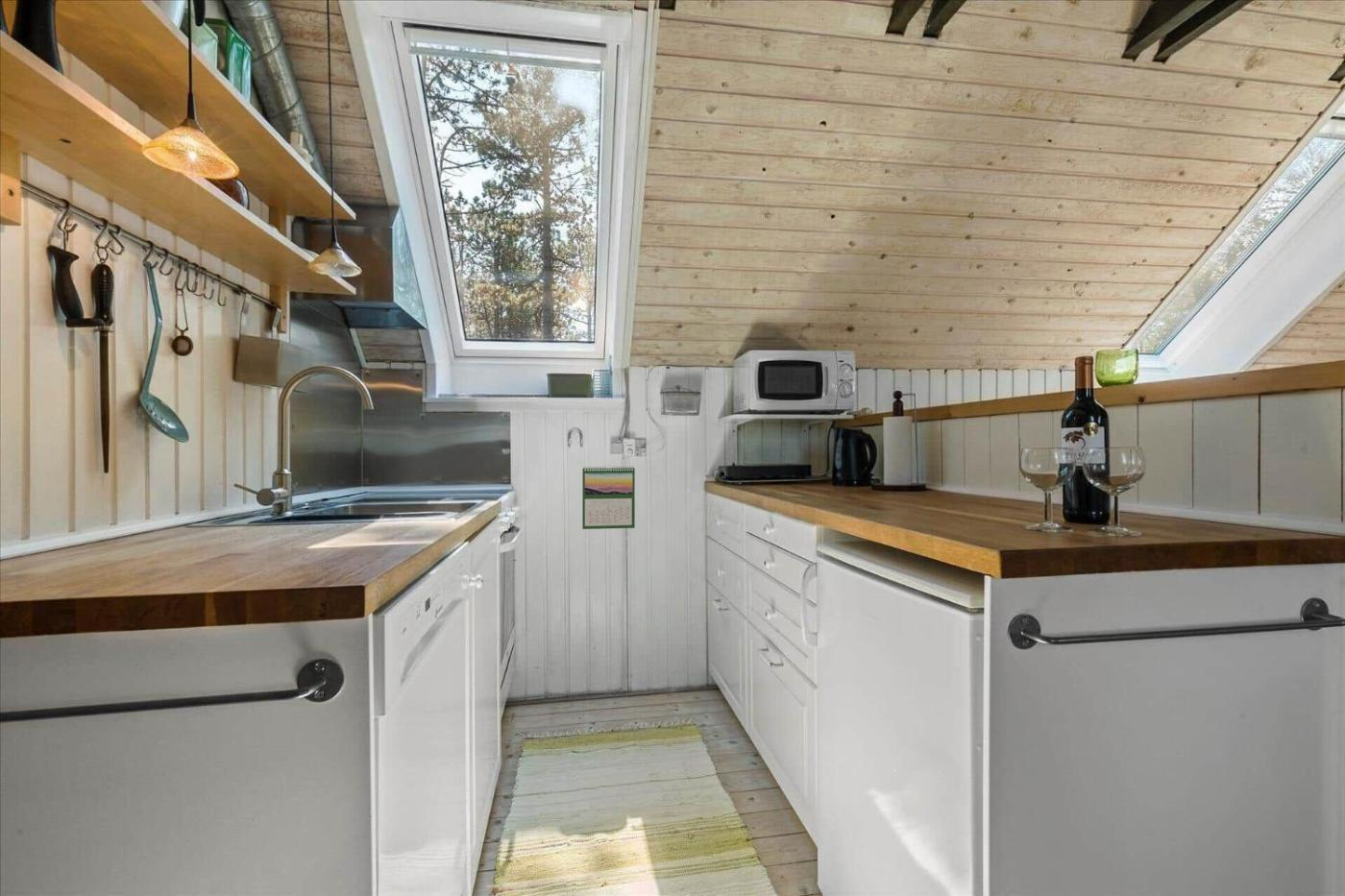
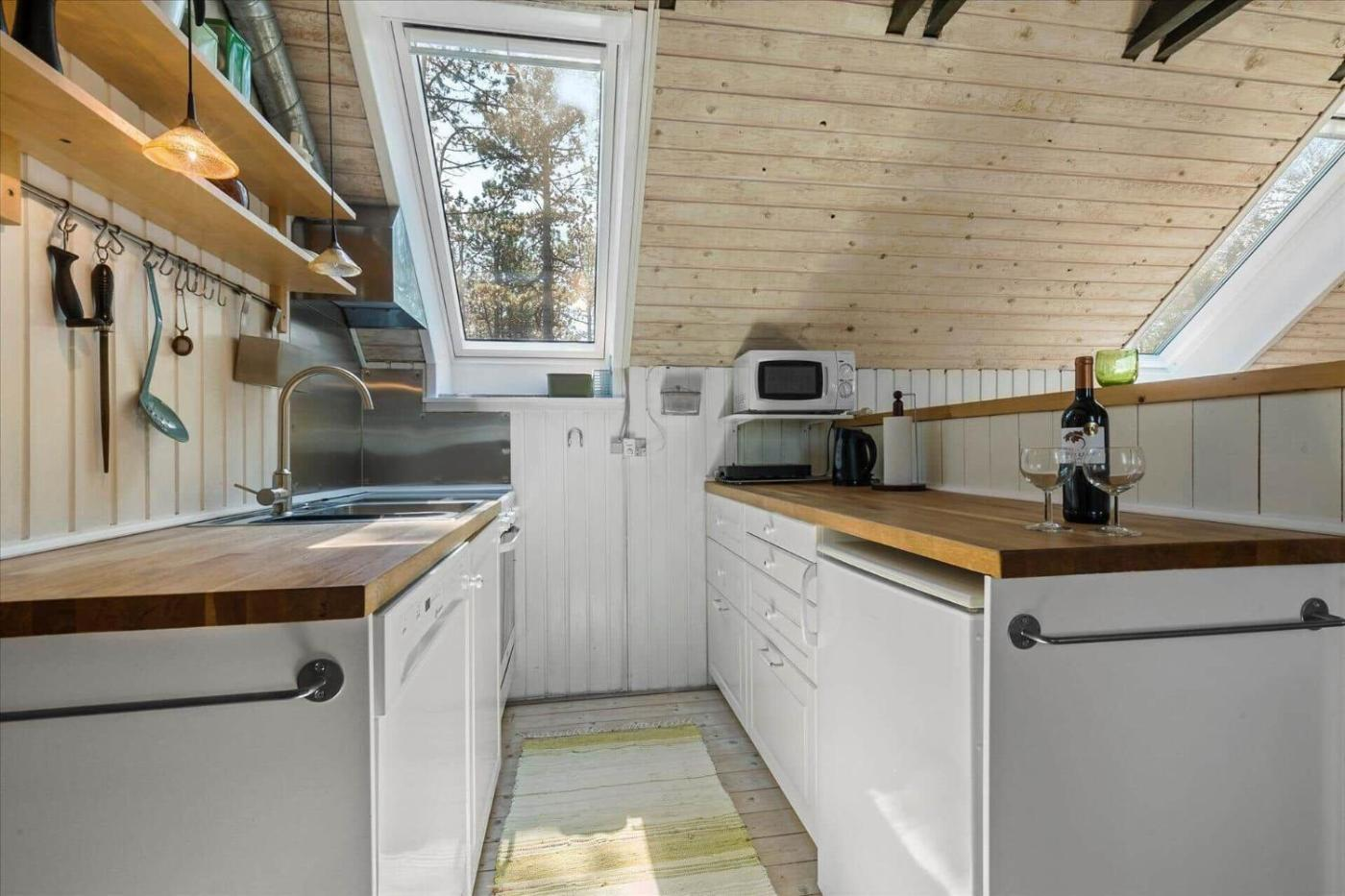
- calendar [581,464,636,530]
